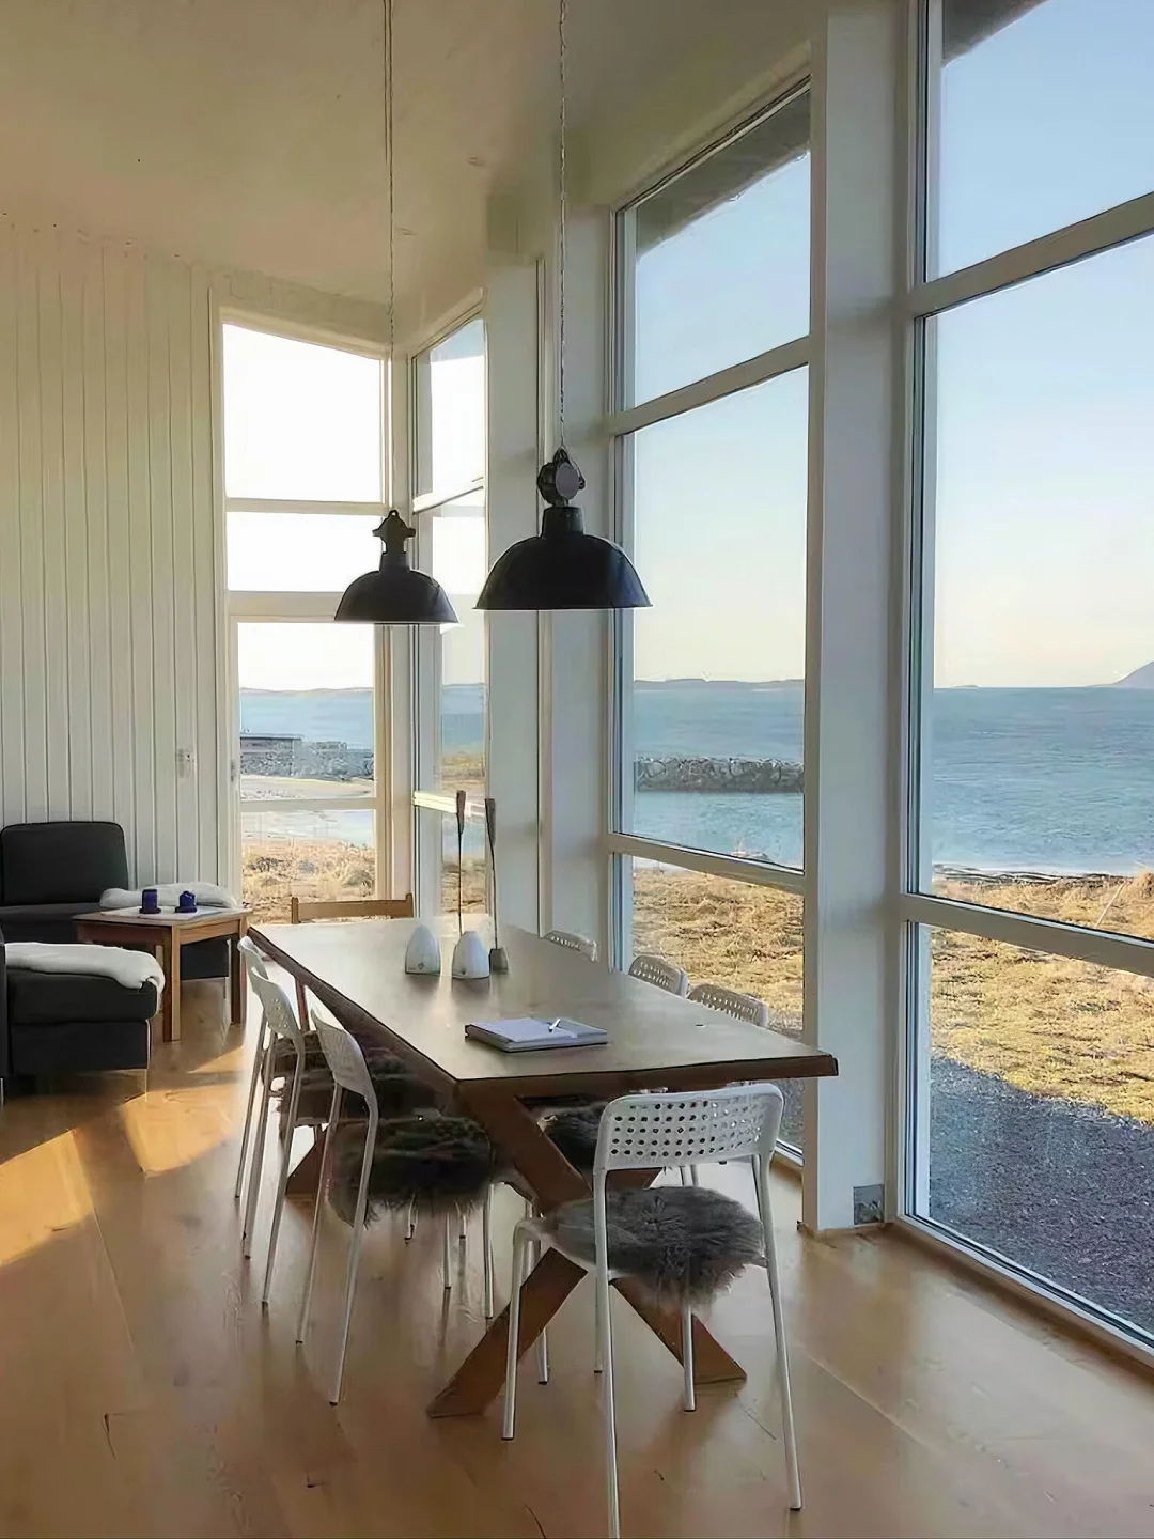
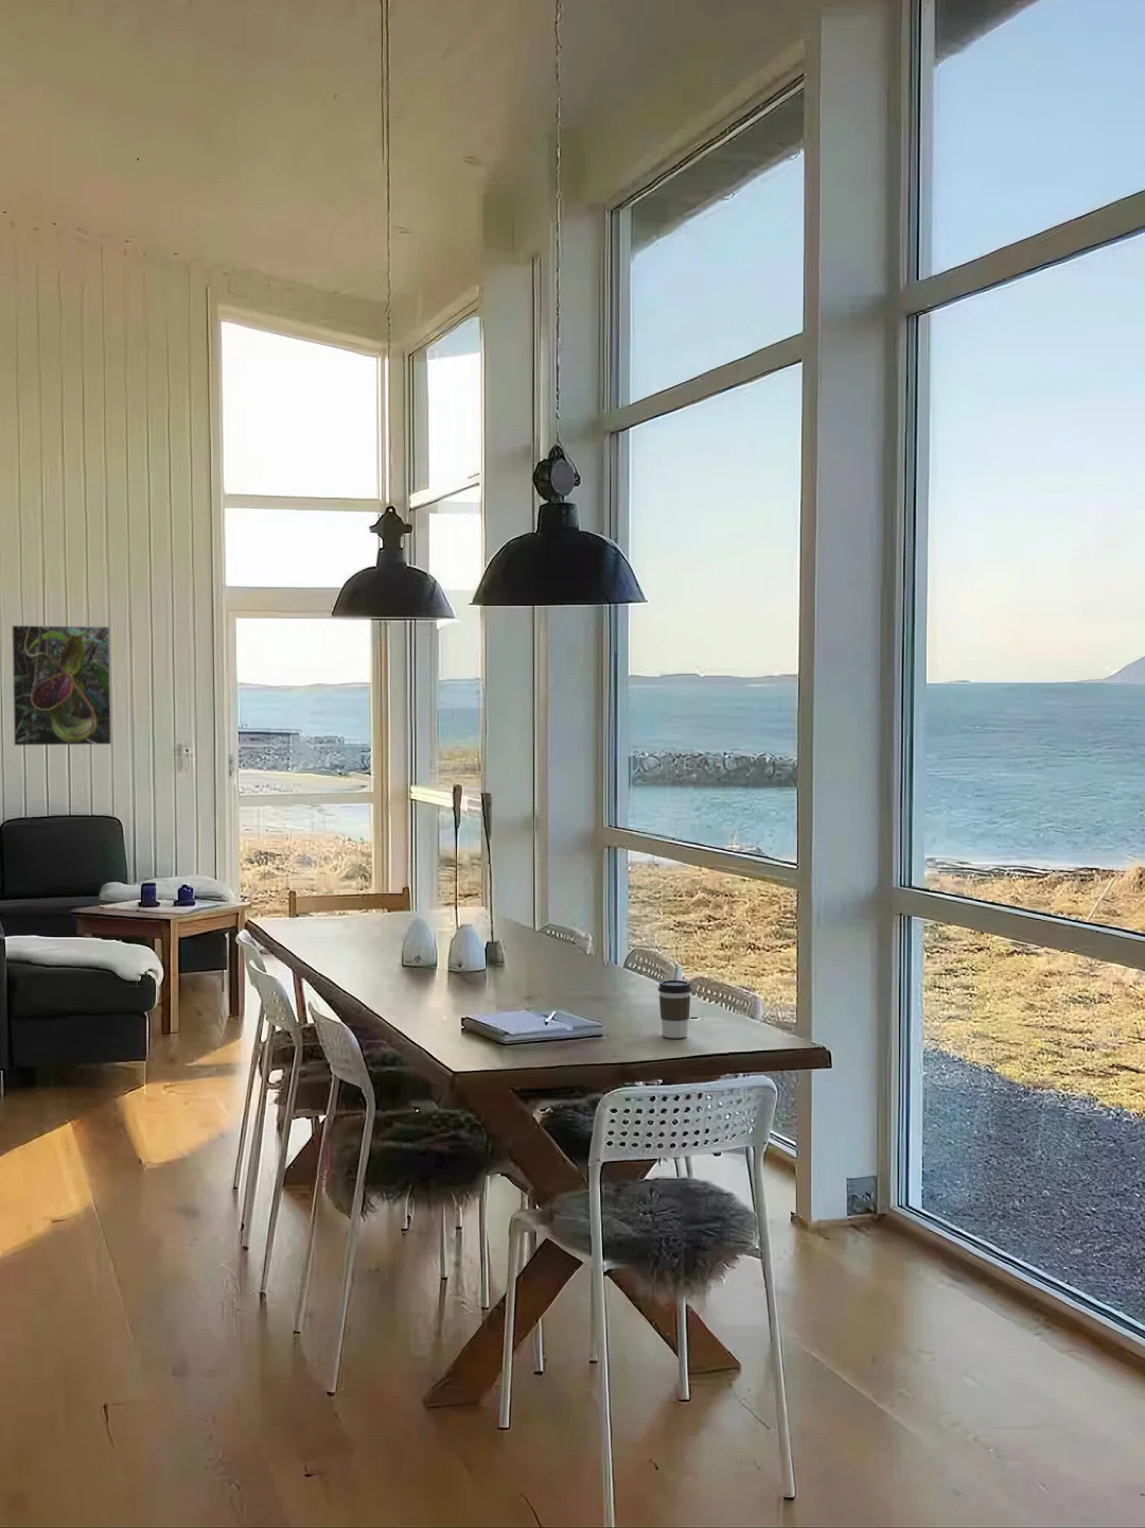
+ coffee cup [658,979,693,1038]
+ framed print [11,624,112,747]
